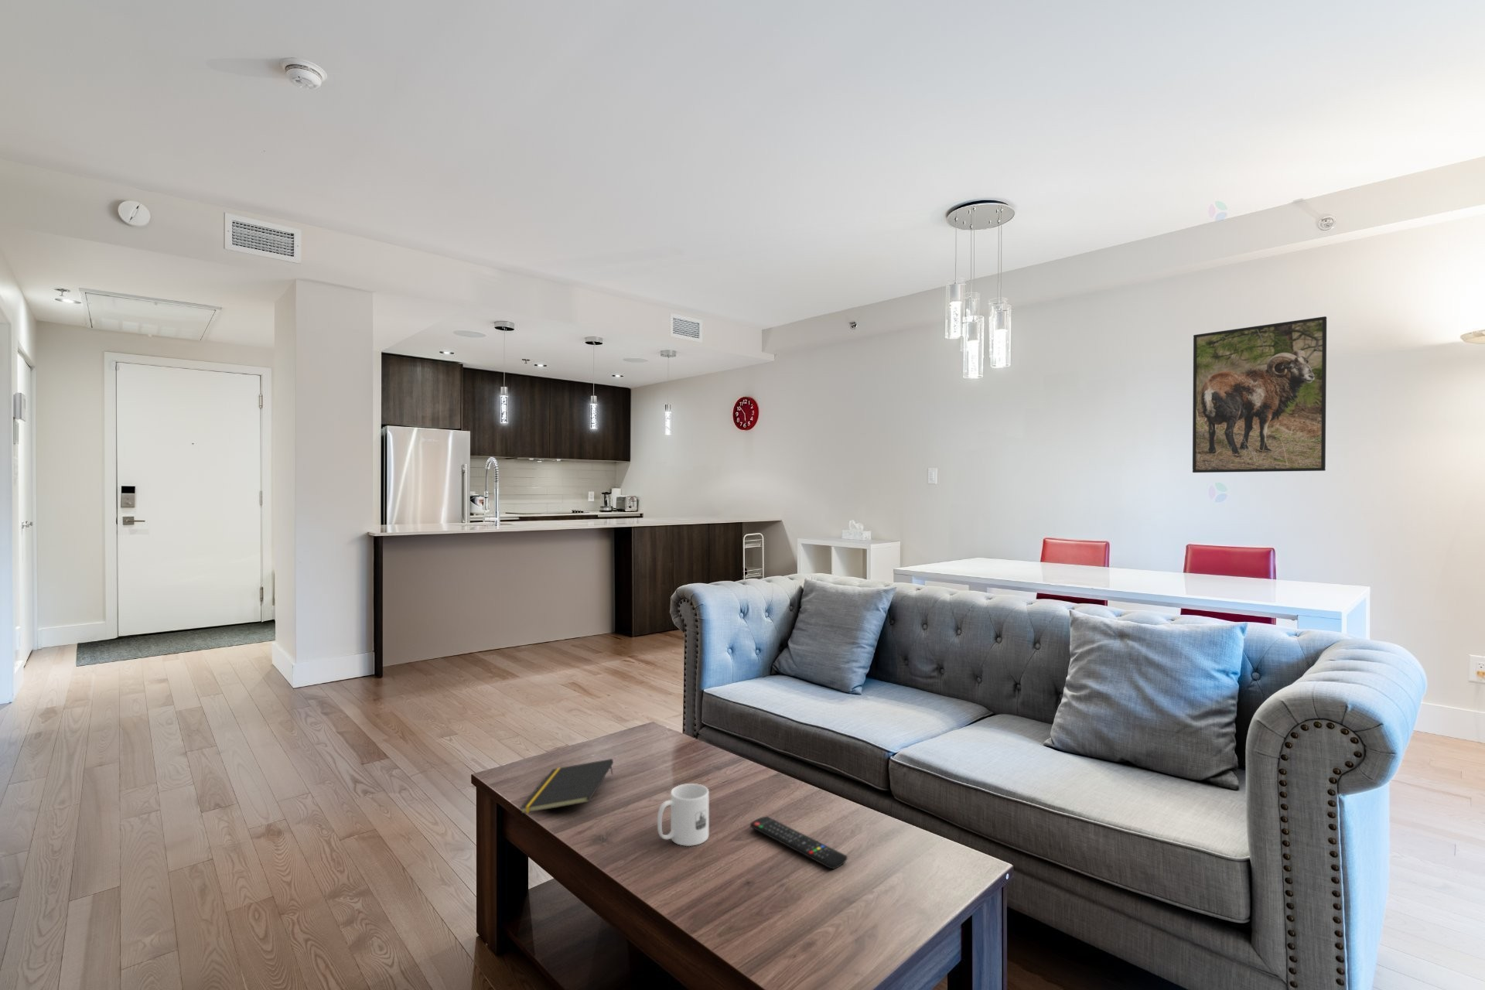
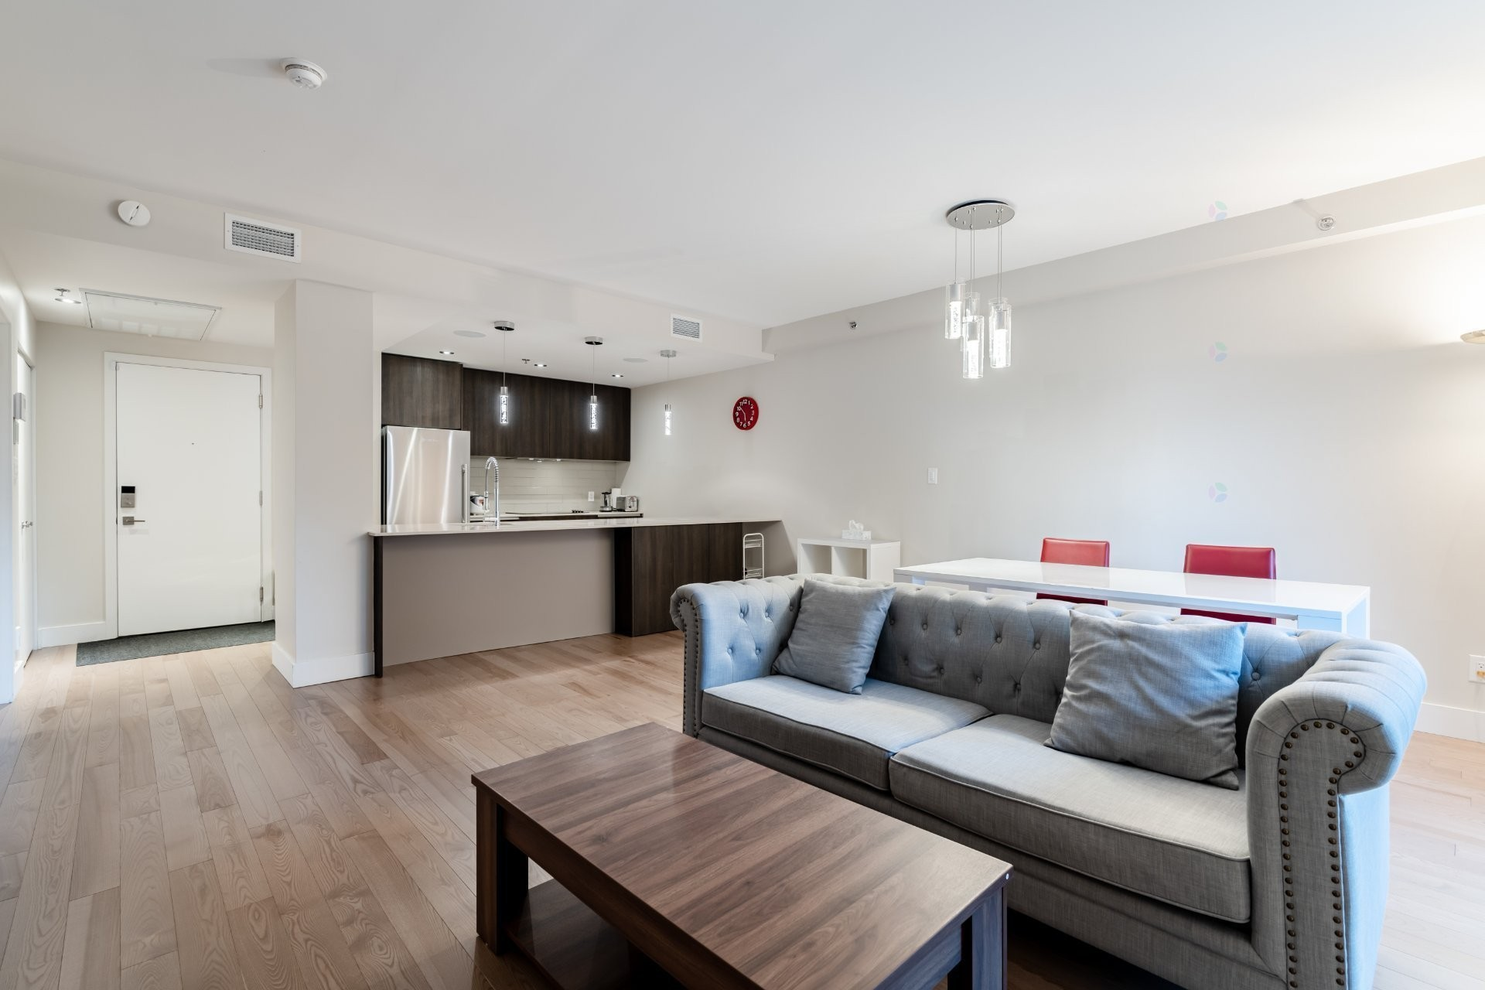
- remote control [749,815,847,870]
- mug [656,782,709,846]
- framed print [1192,316,1327,473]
- notepad [519,758,614,814]
